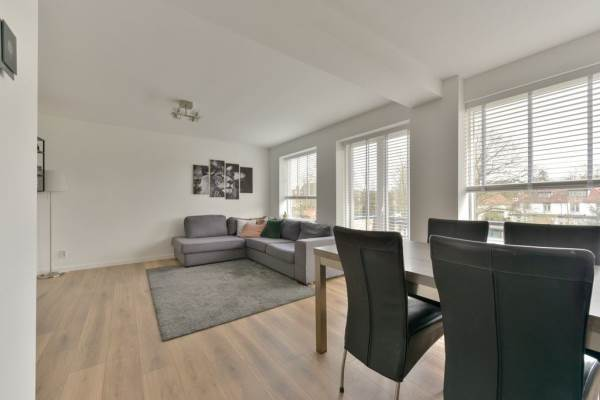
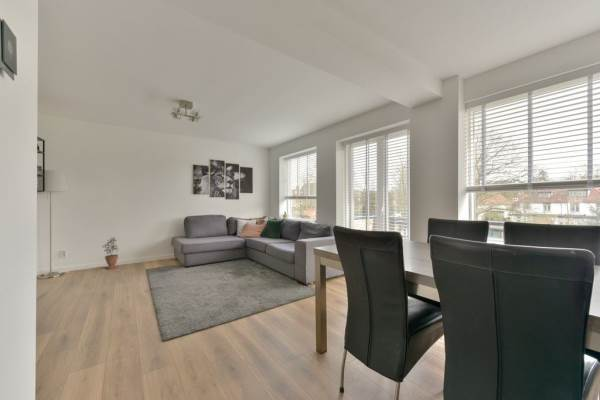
+ potted plant [101,236,120,270]
